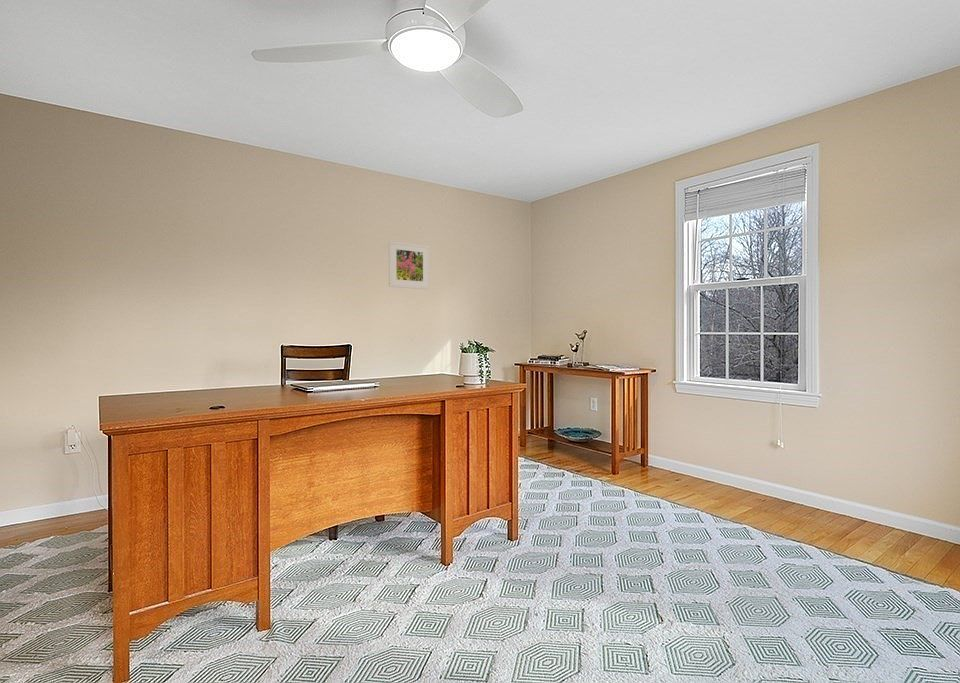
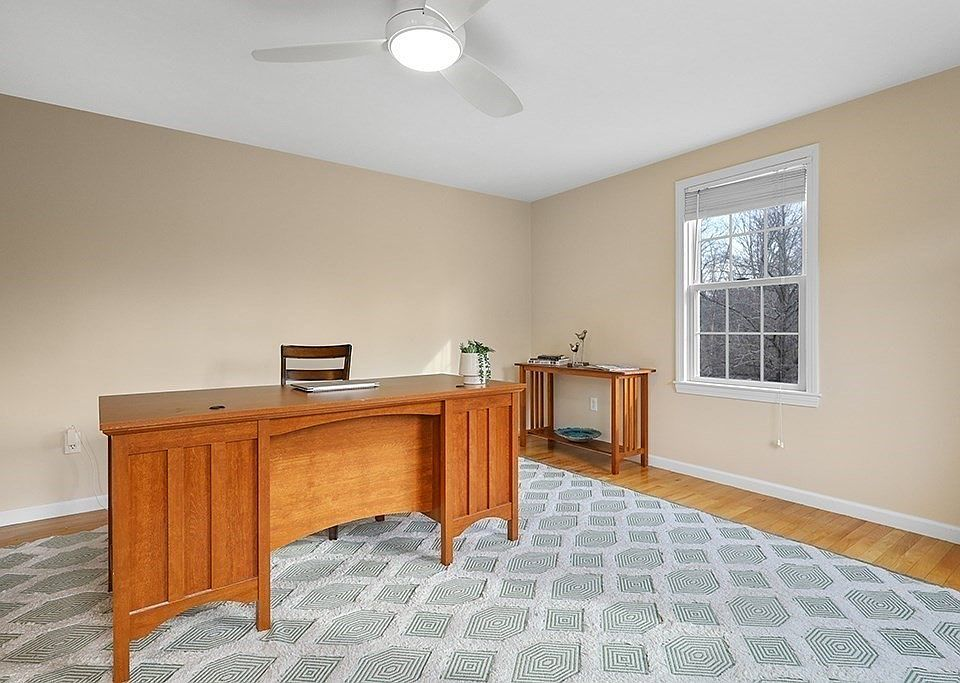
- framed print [388,240,431,290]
